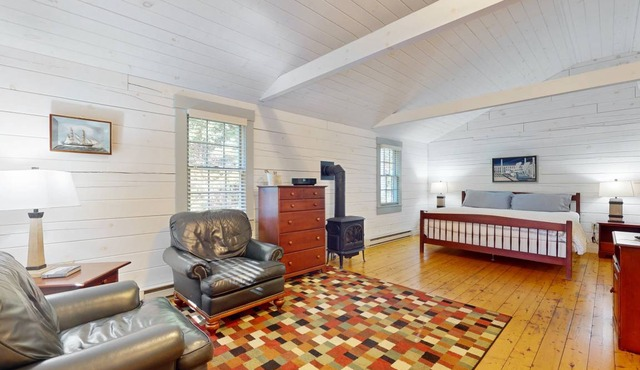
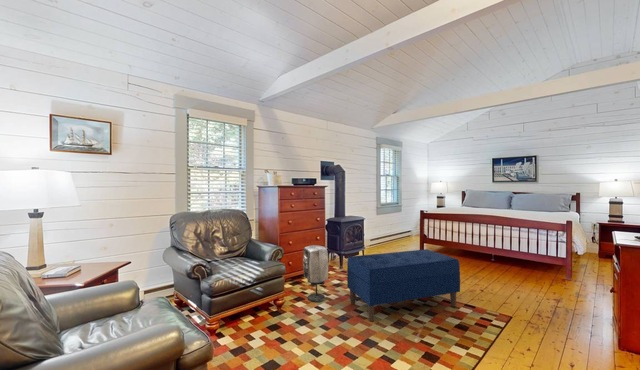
+ bench [346,248,461,323]
+ speaker [302,244,330,303]
